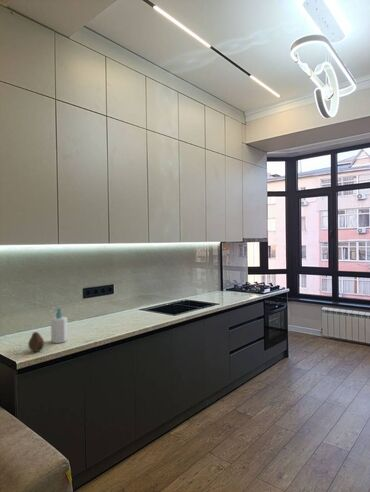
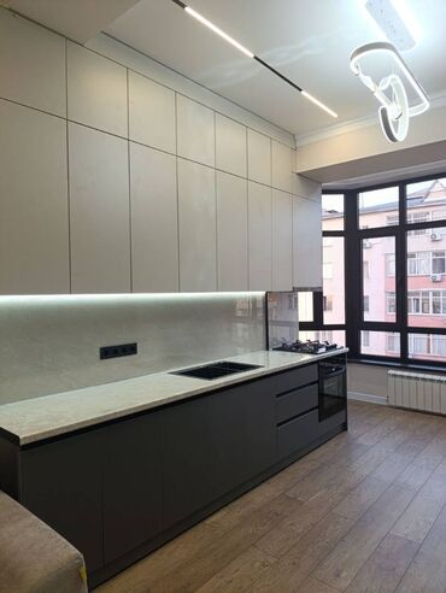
- soap bottle [50,307,69,344]
- fruit [27,331,45,353]
